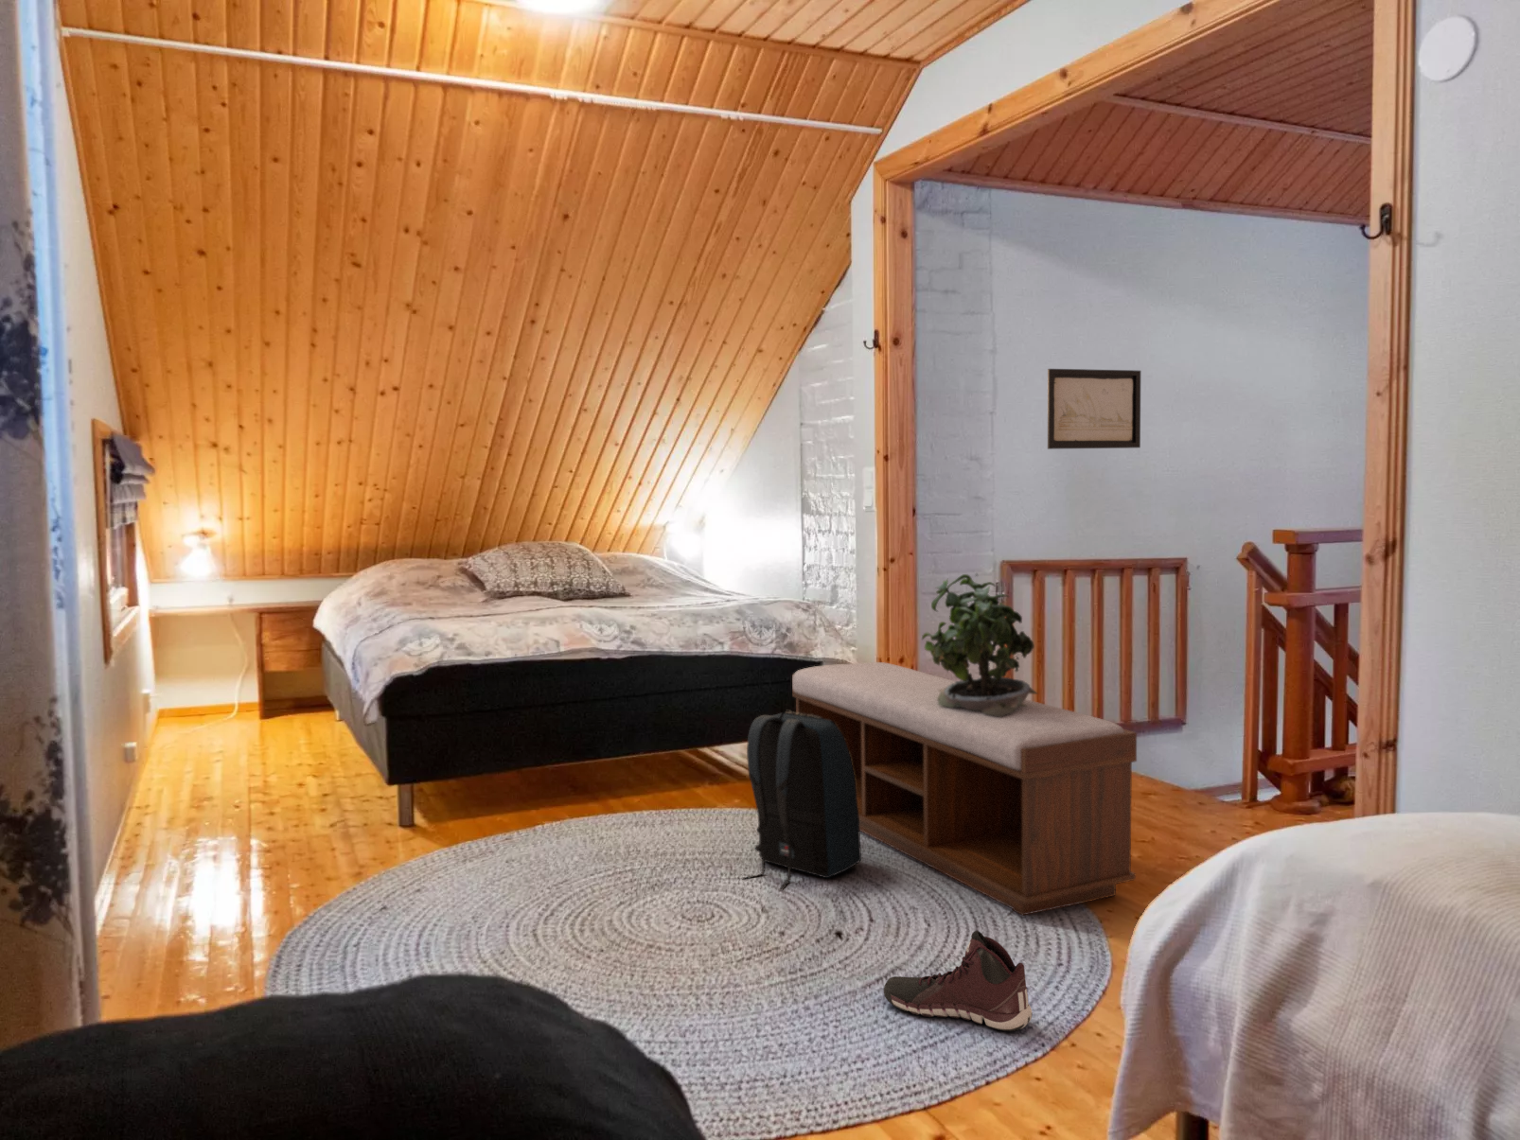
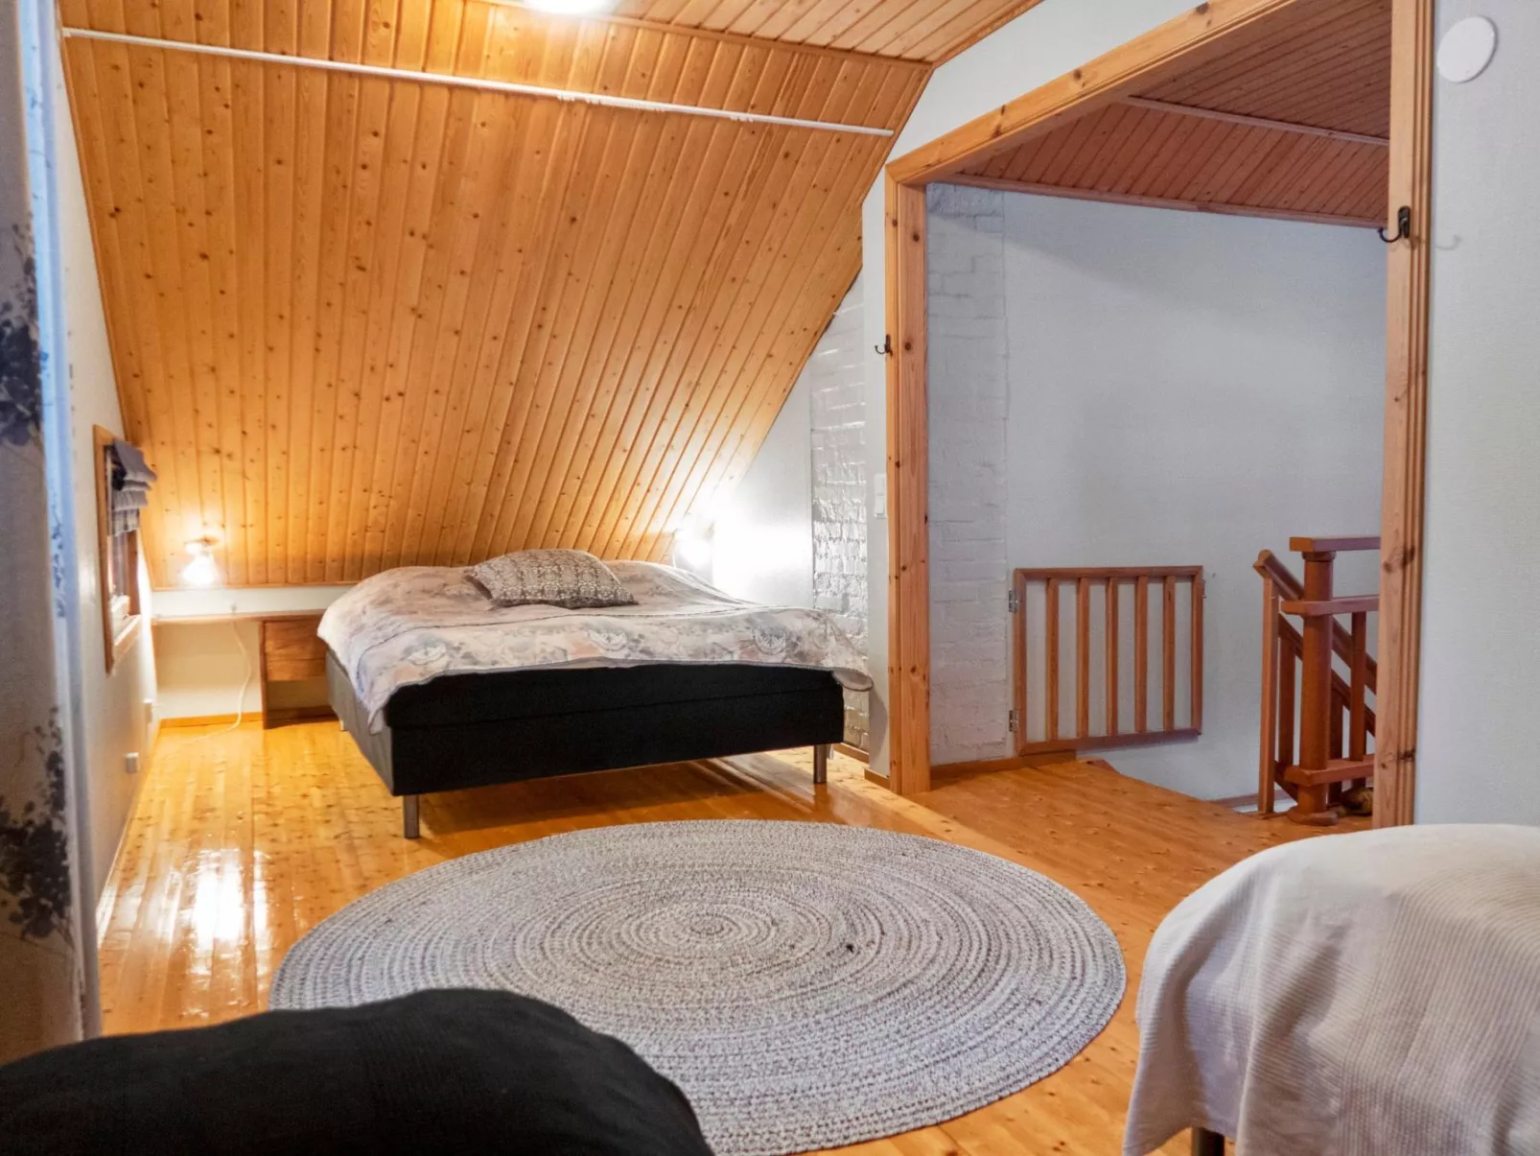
- wall art [1047,368,1141,450]
- potted plant [921,571,1040,716]
- backpack [740,709,862,891]
- bench [792,661,1138,917]
- sneaker [883,930,1034,1032]
